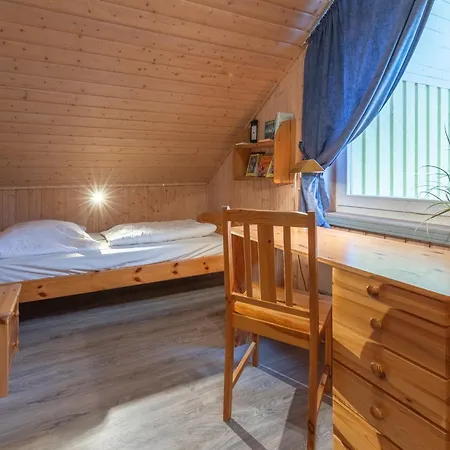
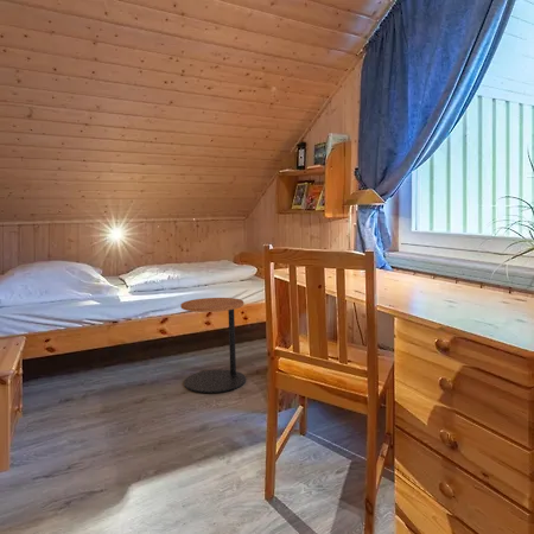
+ side table [179,297,247,394]
